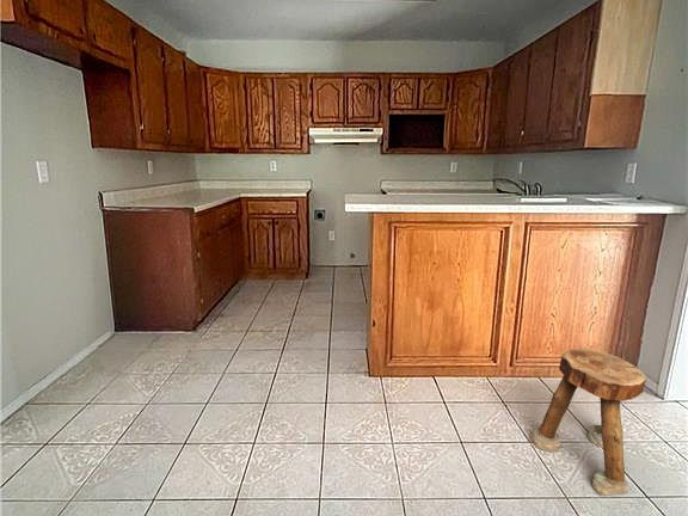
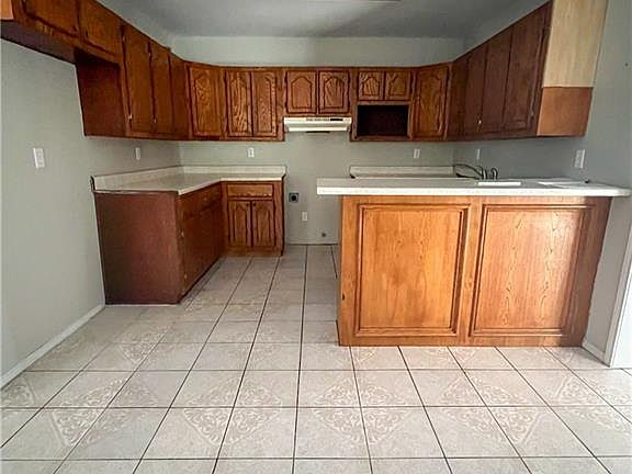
- stool [530,348,647,497]
